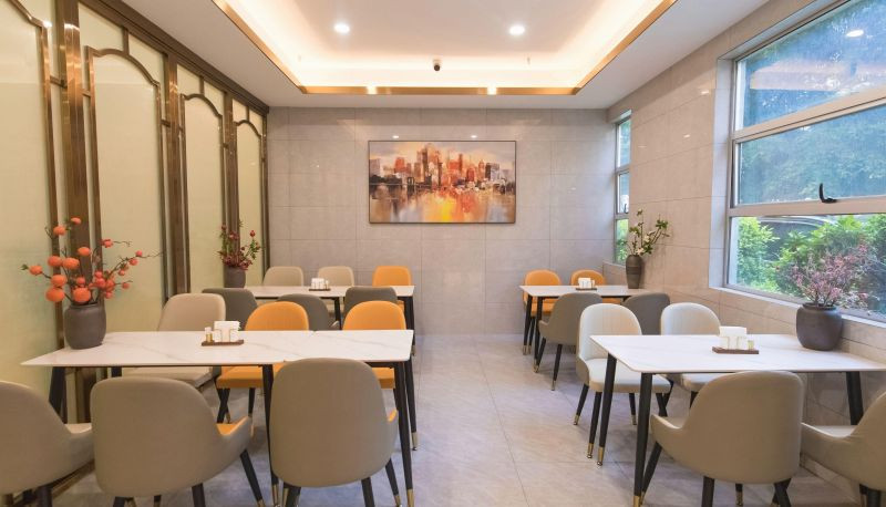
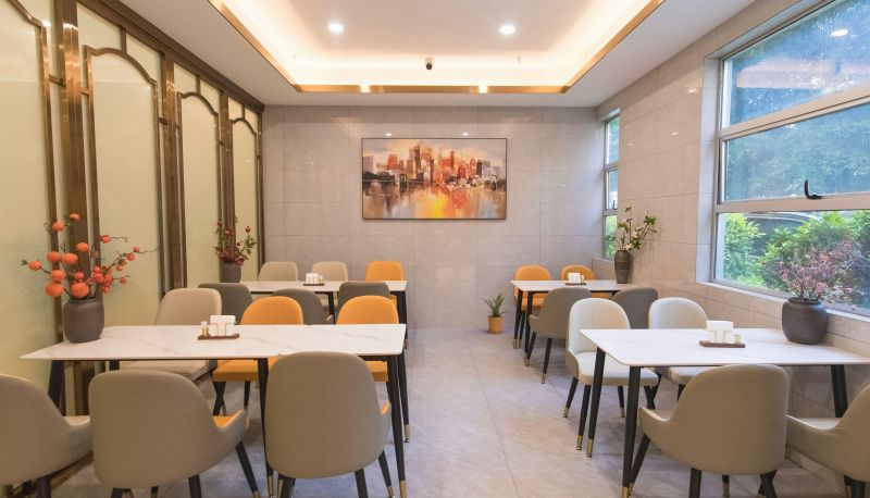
+ house plant [478,290,510,335]
